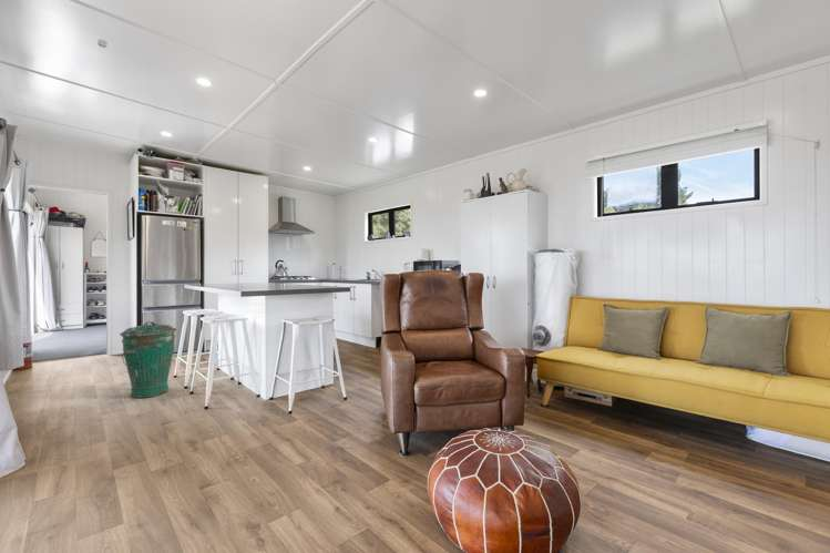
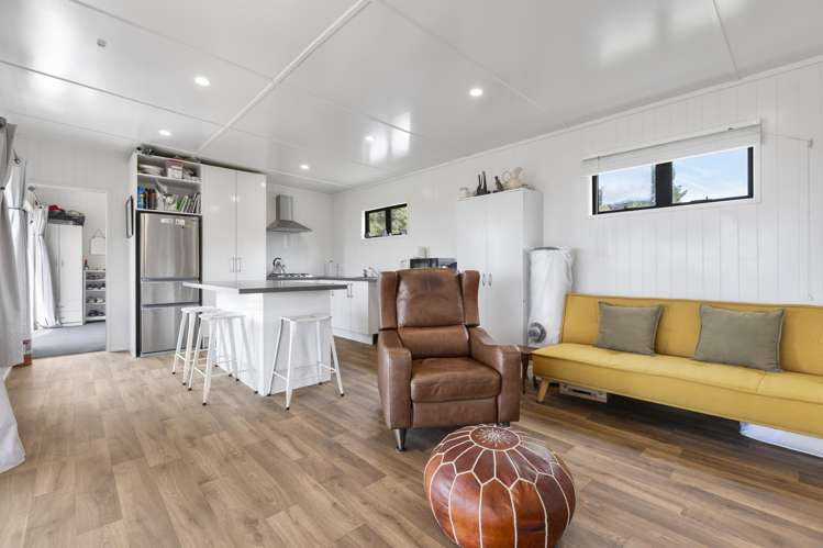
- trash can [119,320,177,399]
